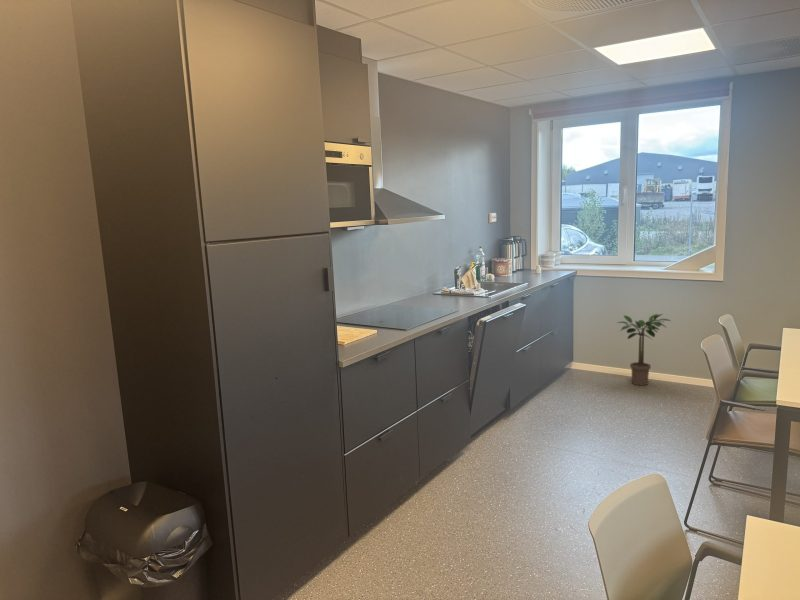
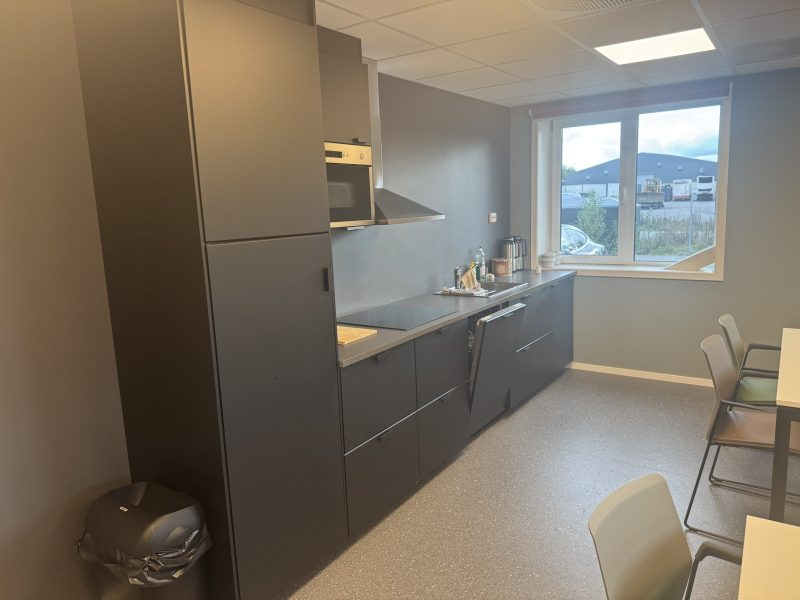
- potted plant [616,313,671,386]
